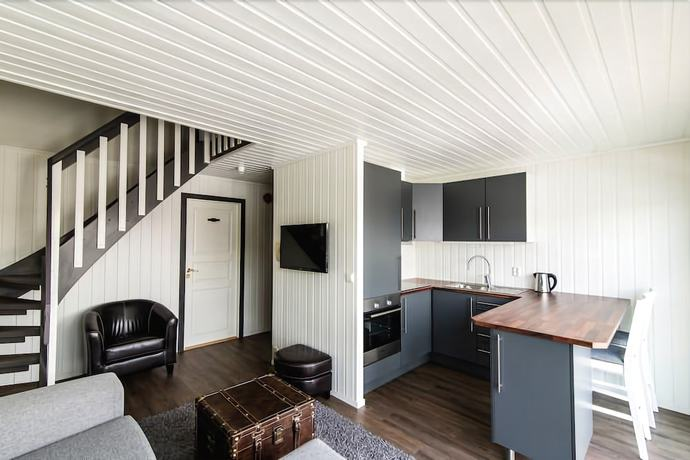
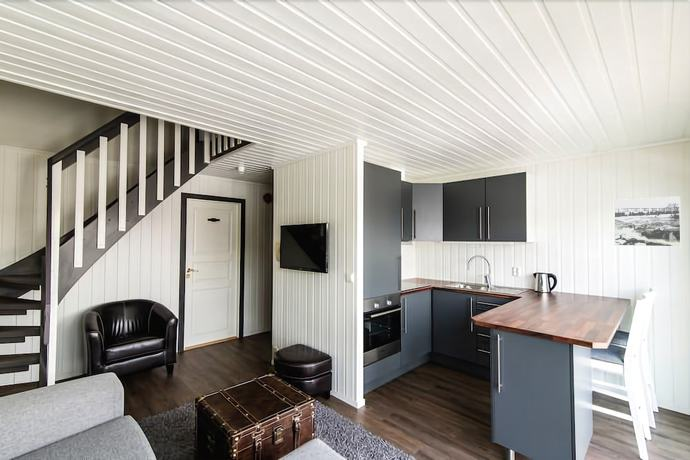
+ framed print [613,195,682,248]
